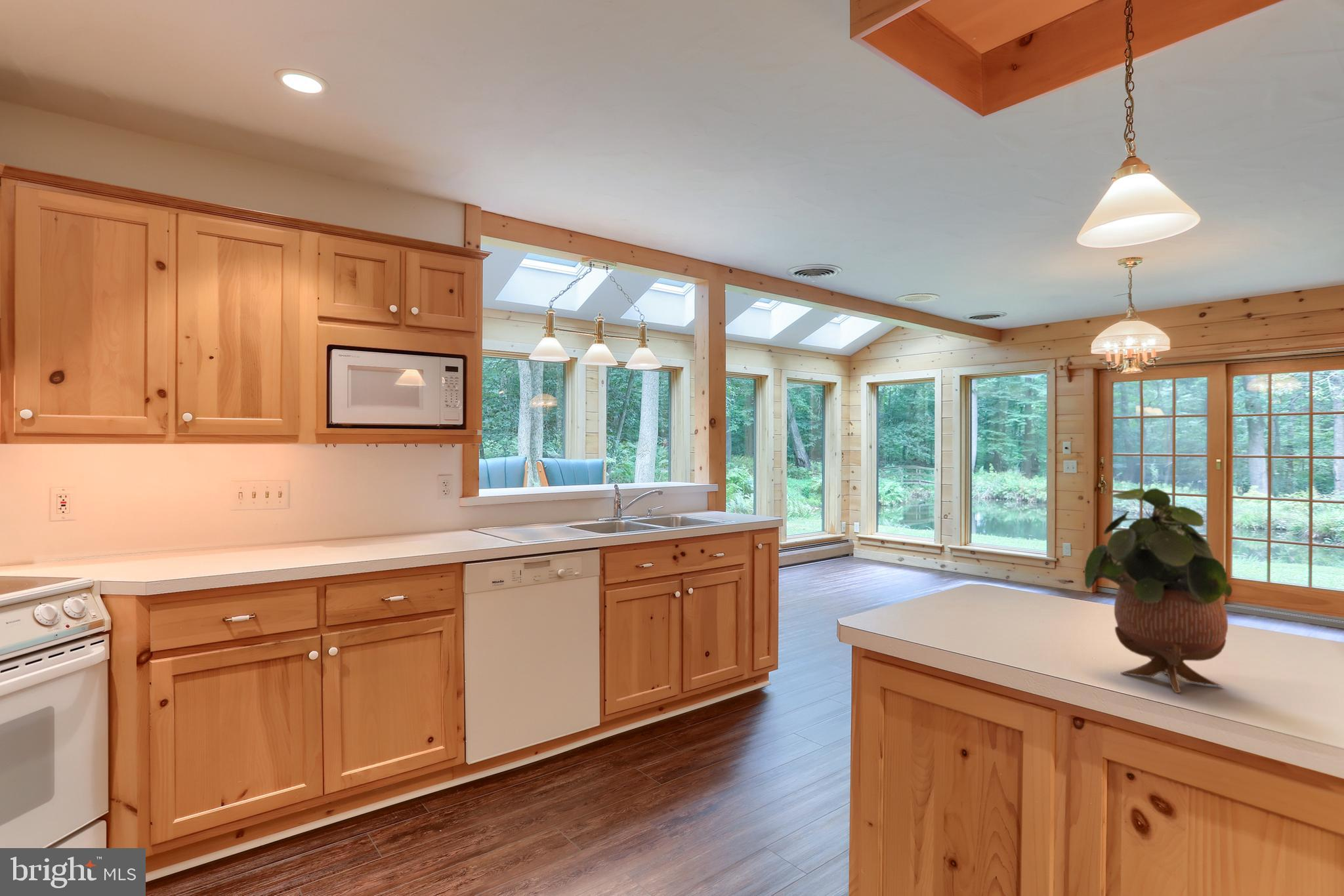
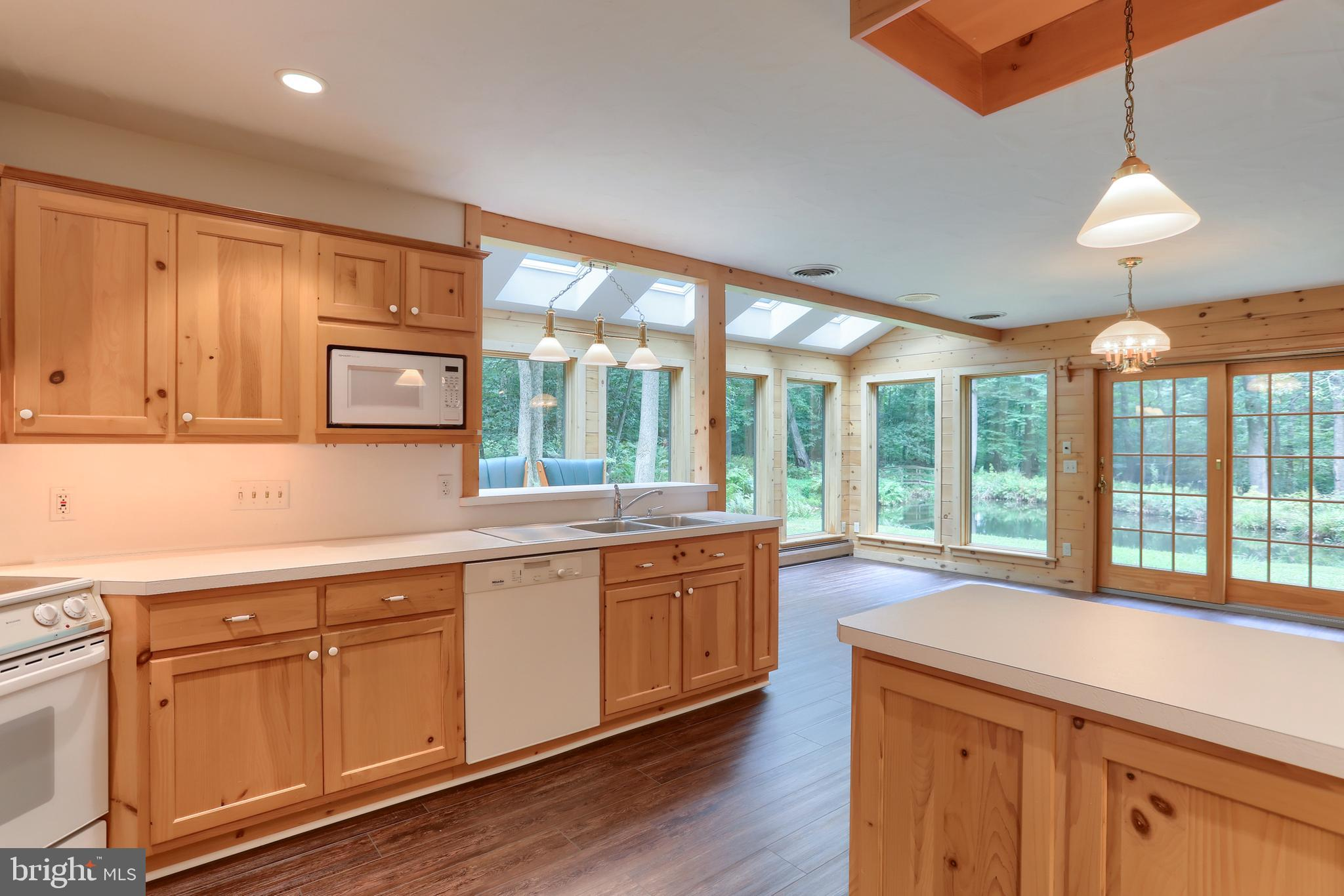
- potted plant [1084,487,1233,693]
